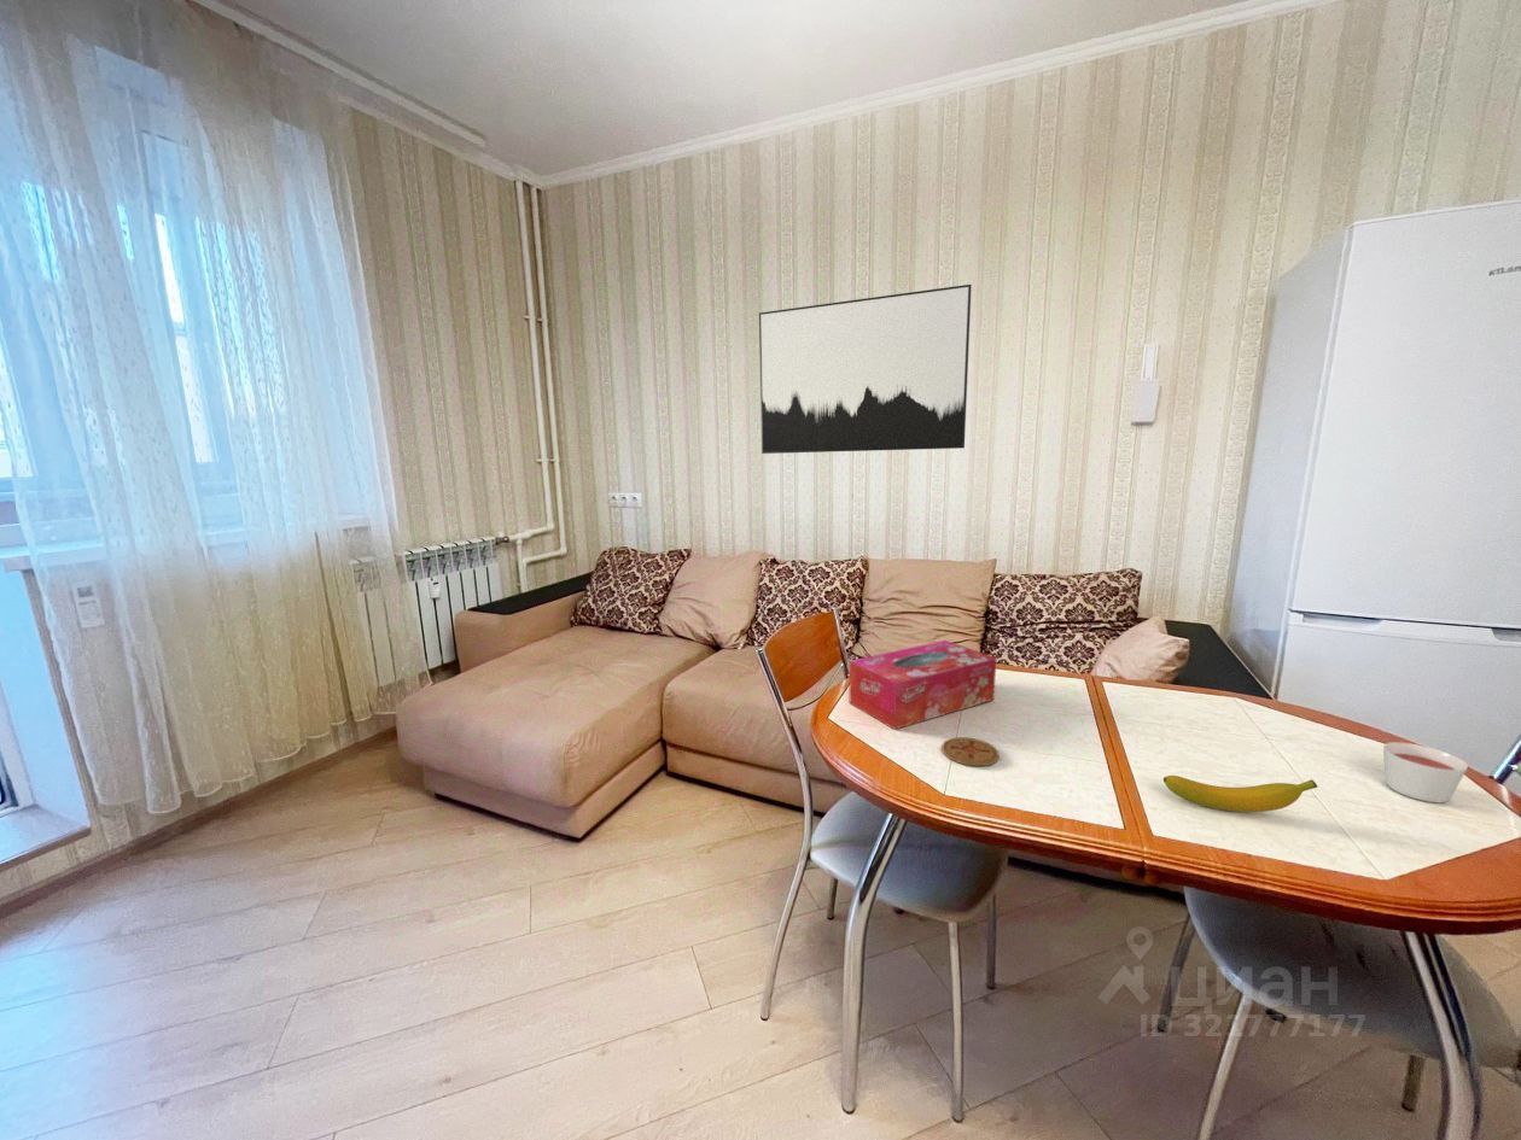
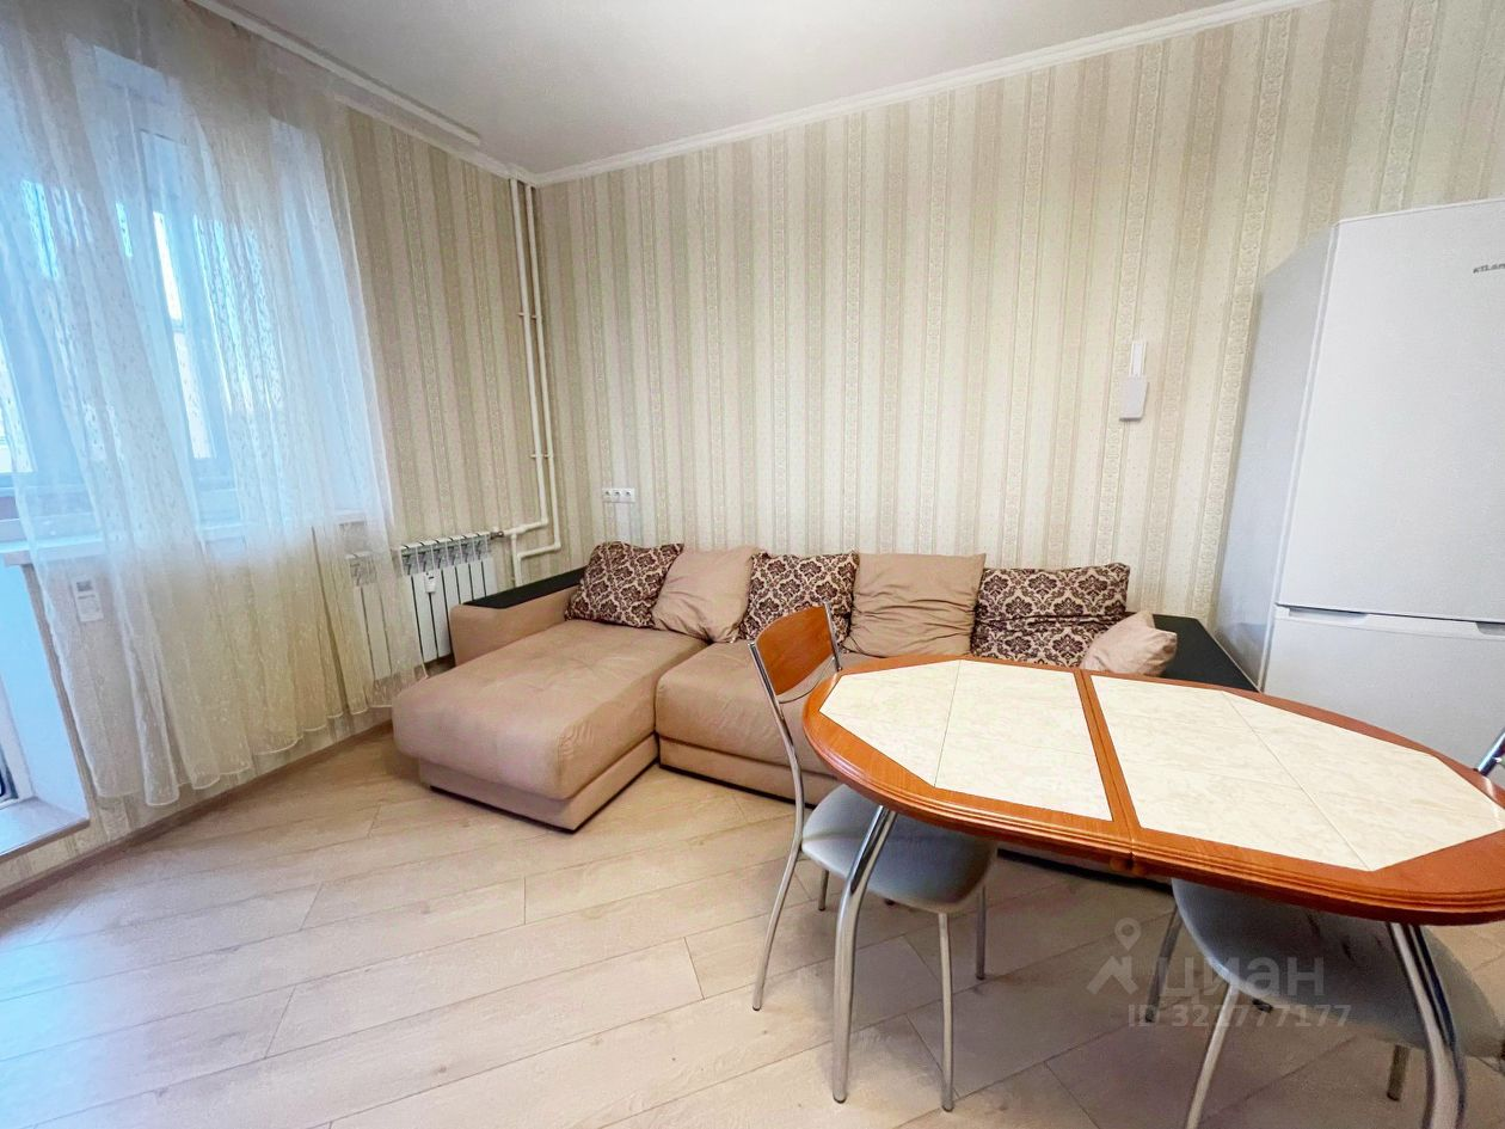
- candle [1382,741,1469,803]
- banana [1162,774,1318,813]
- wall art [758,283,973,455]
- tissue box [849,639,997,731]
- coaster [940,736,1001,767]
